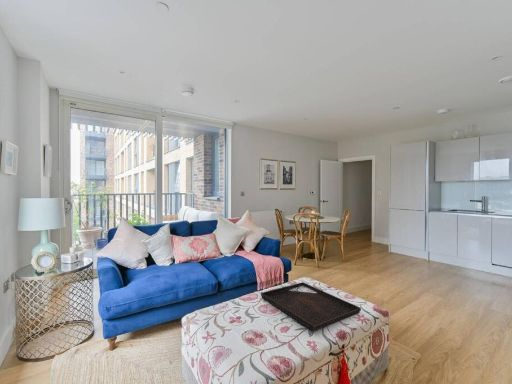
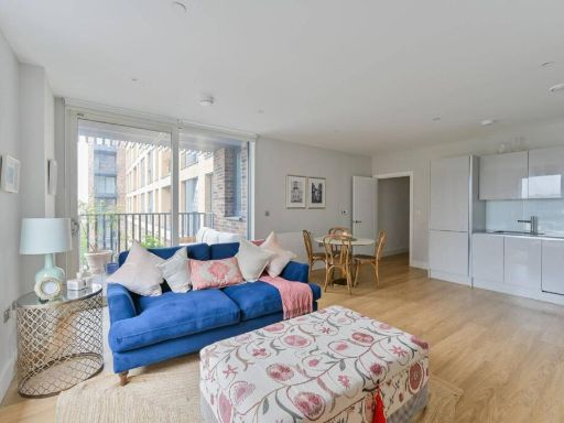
- serving tray [260,281,362,332]
